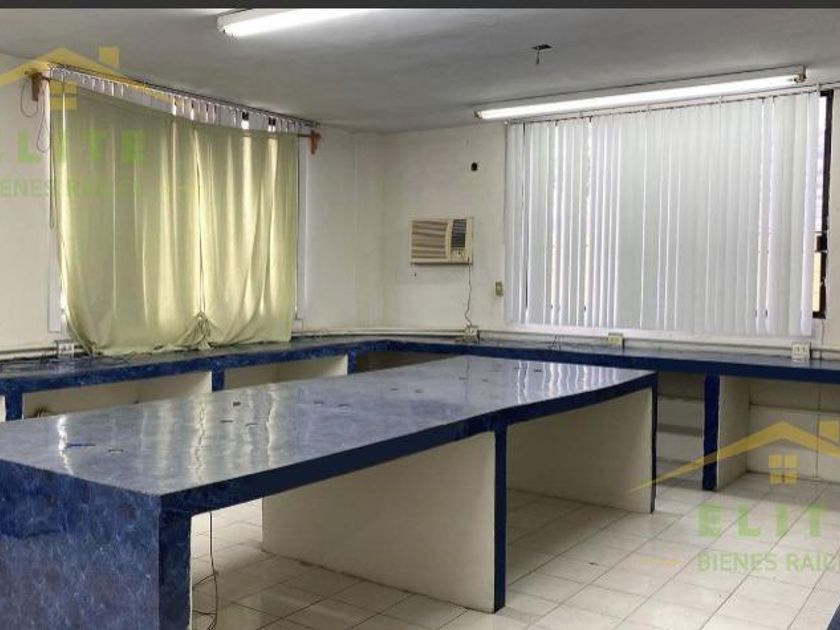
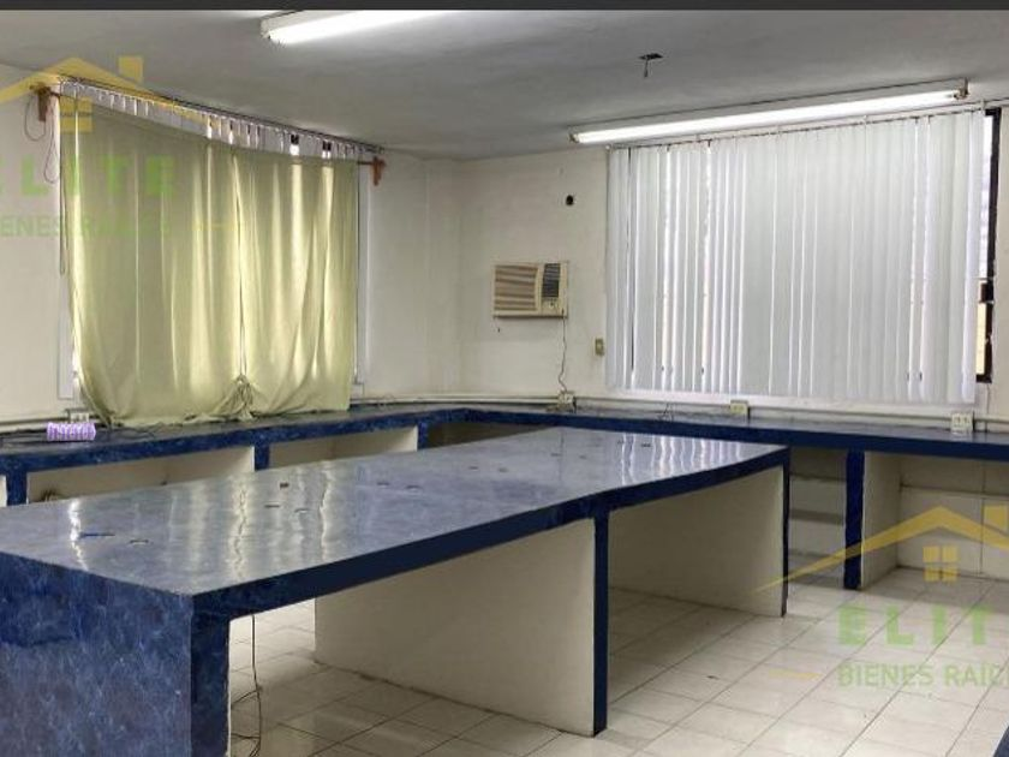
+ pencil case [44,419,97,442]
